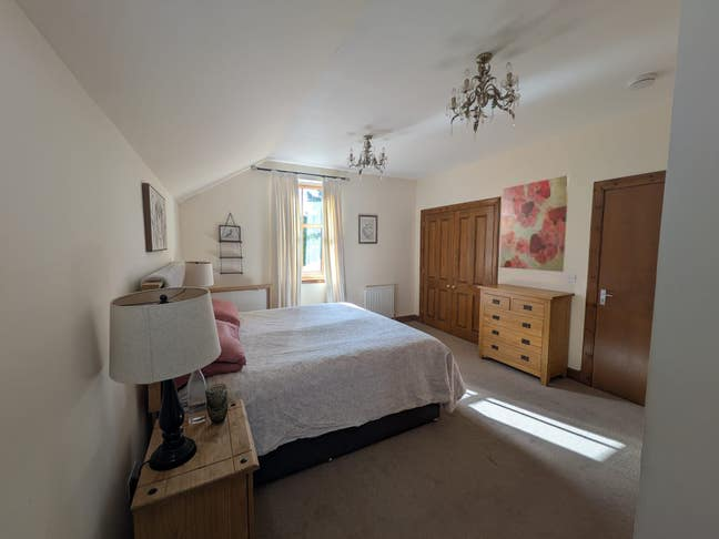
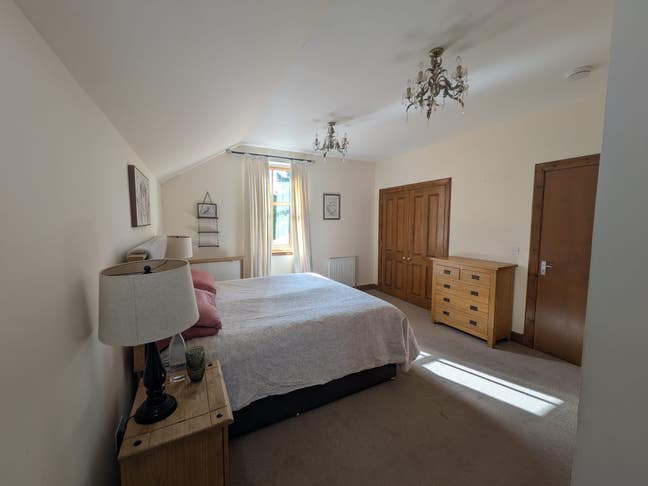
- wall art [499,174,570,273]
